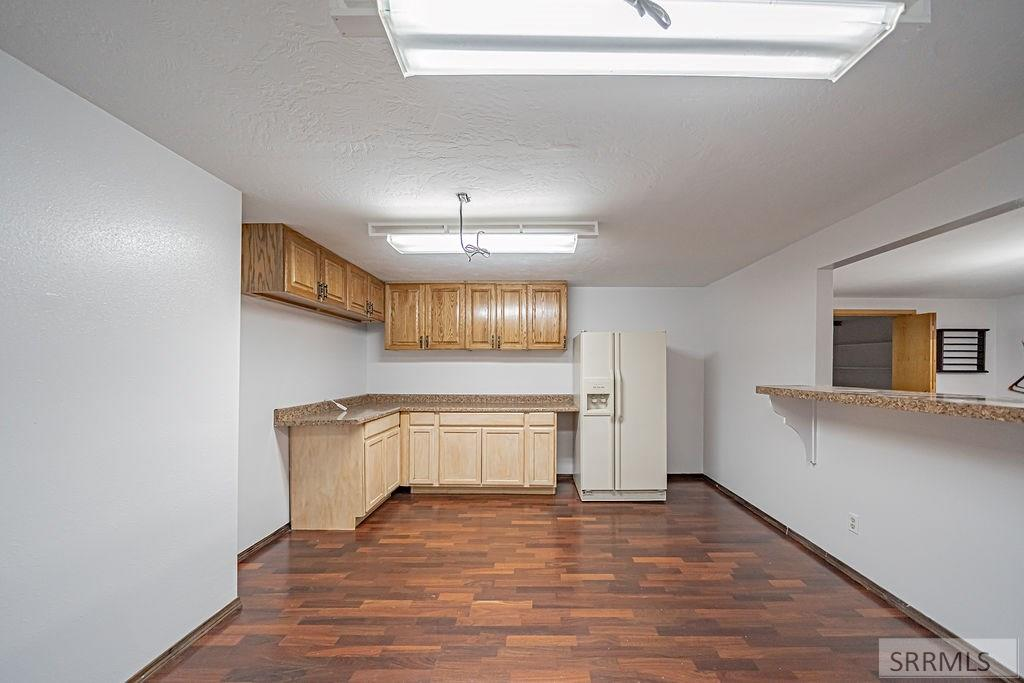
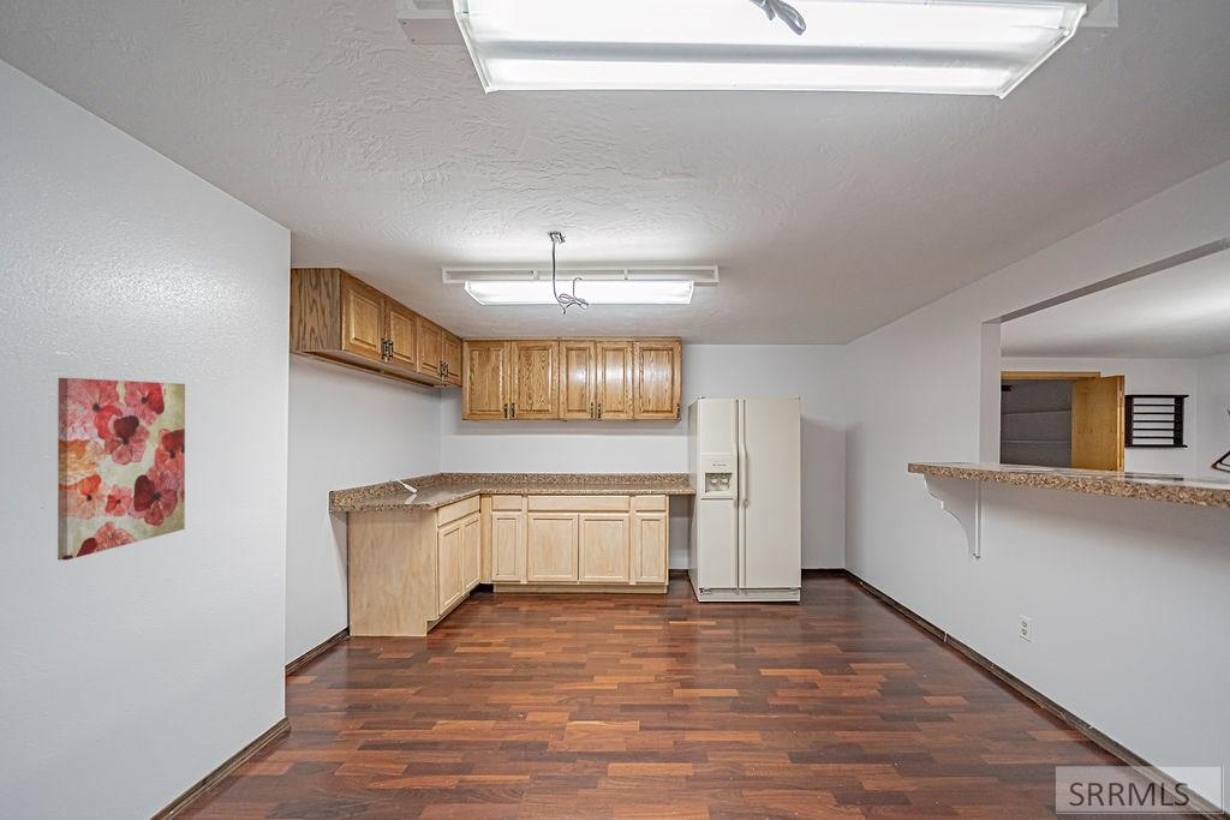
+ wall art [56,377,186,561]
